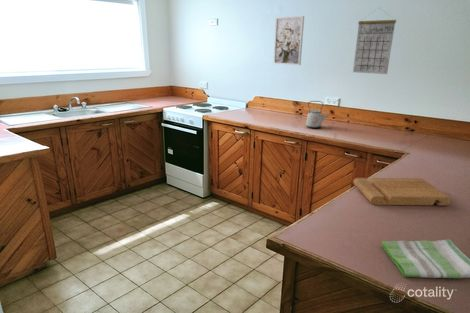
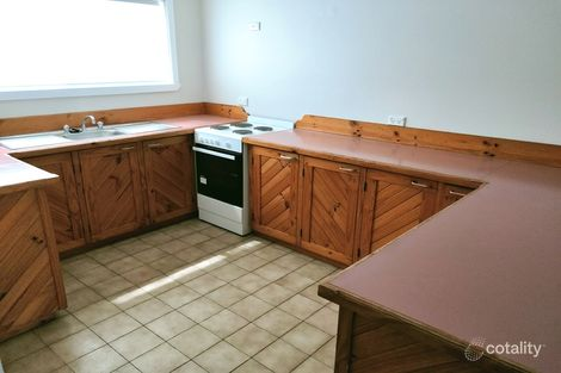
- calendar [352,7,397,75]
- cutting board [352,177,453,206]
- kettle [305,100,329,129]
- wall art [272,15,305,66]
- dish towel [380,238,470,279]
